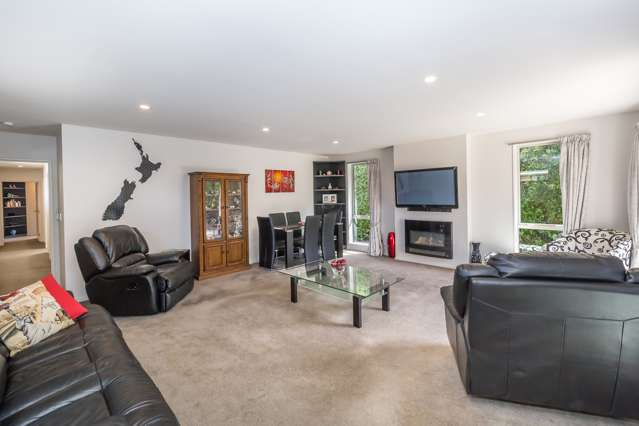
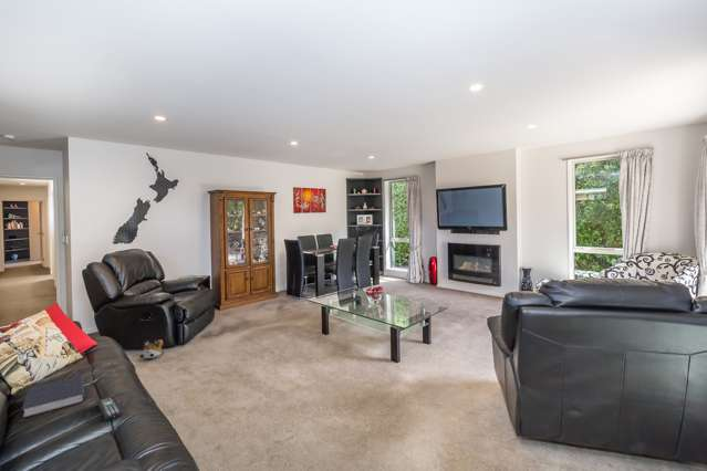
+ book [21,375,85,419]
+ remote control [95,395,124,421]
+ plush toy [138,338,165,359]
